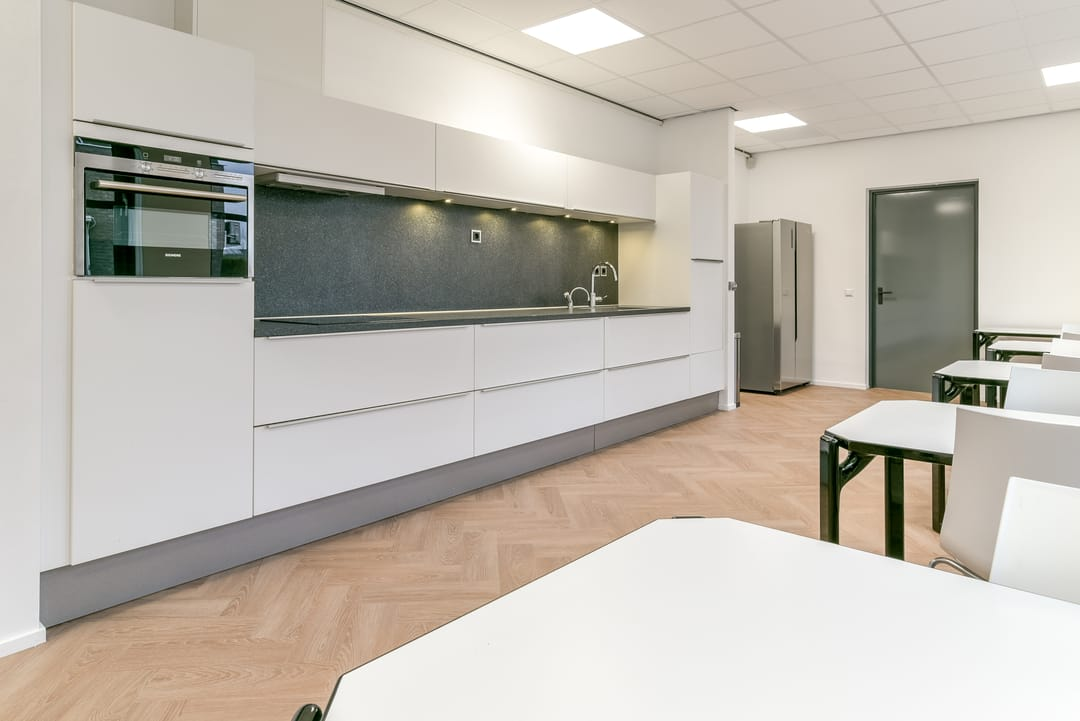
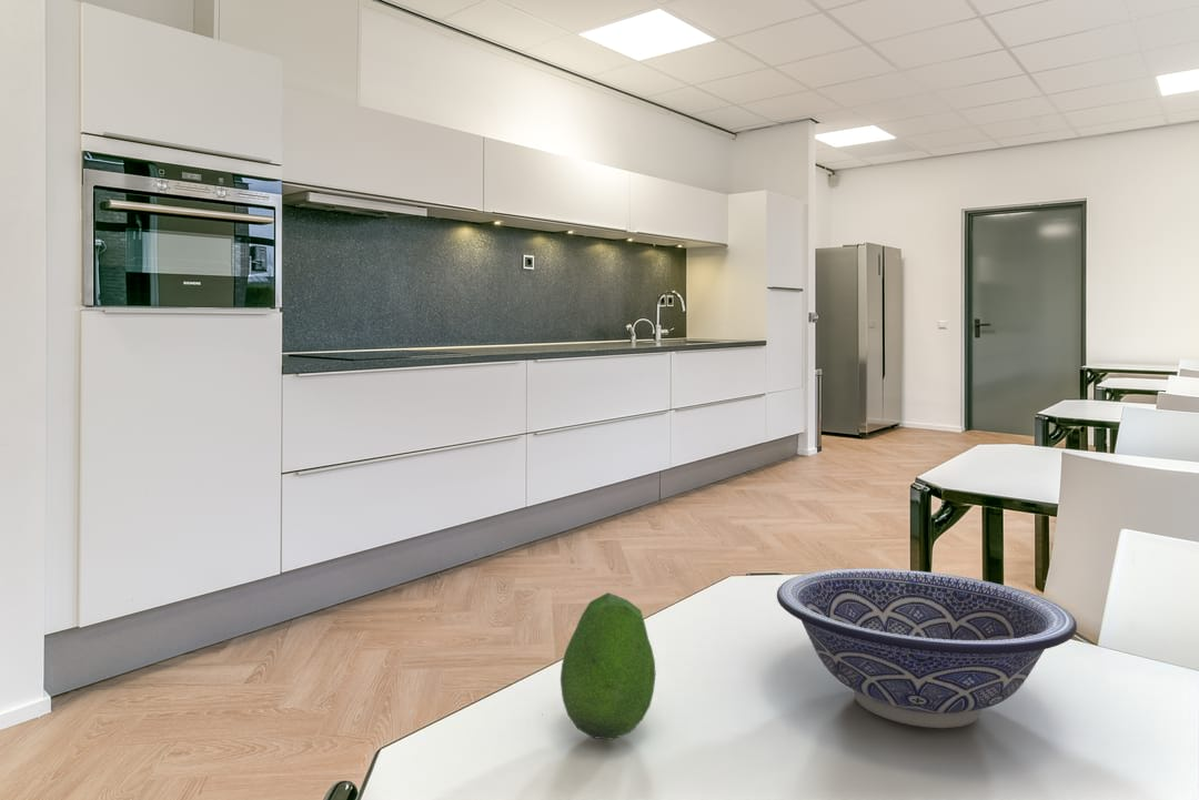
+ fruit [560,591,657,741]
+ decorative bowl [776,568,1078,729]
